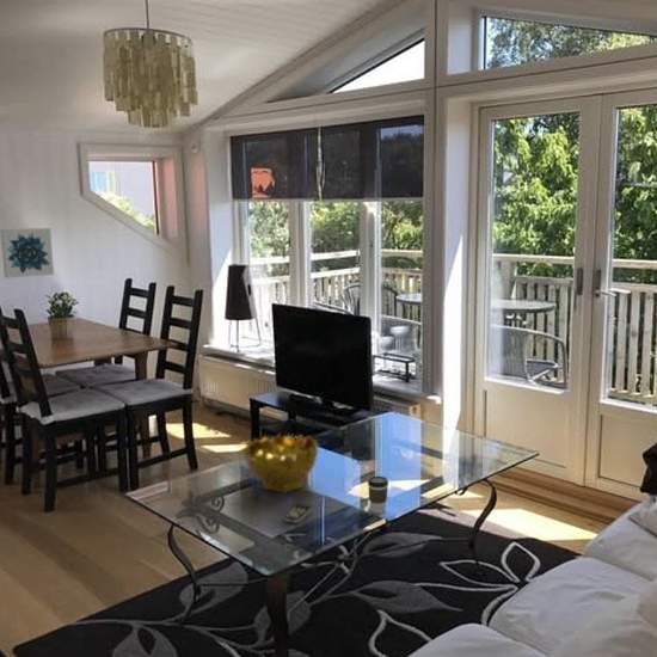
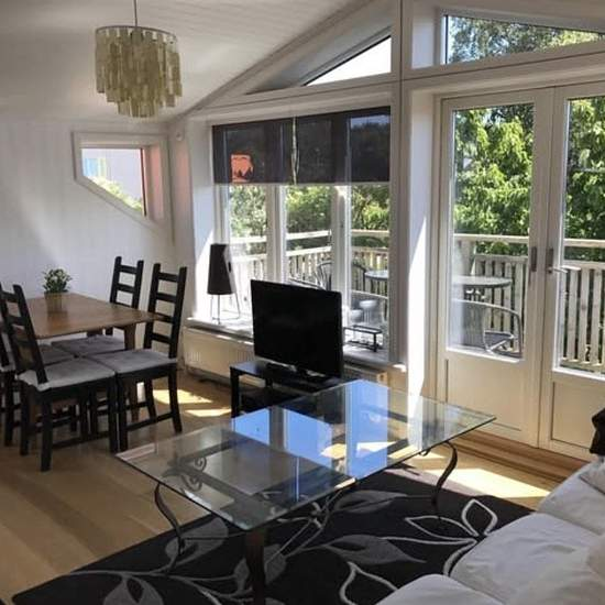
- coffee cup [367,475,389,515]
- decorative bowl [244,432,319,495]
- wall art [0,227,55,280]
- remote control [283,503,312,524]
